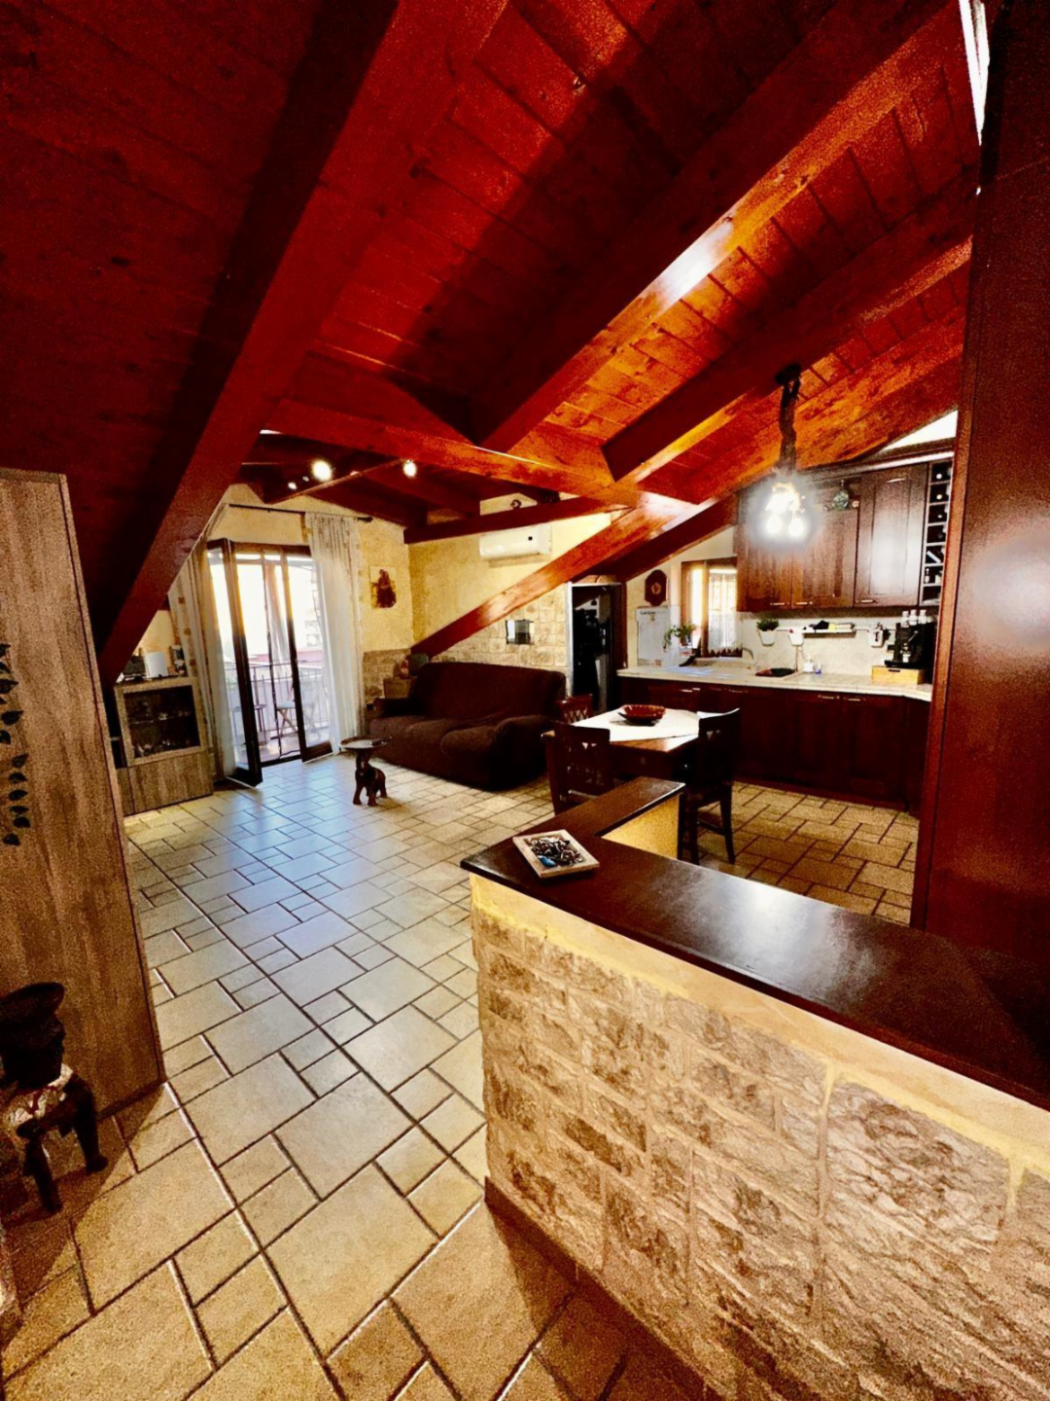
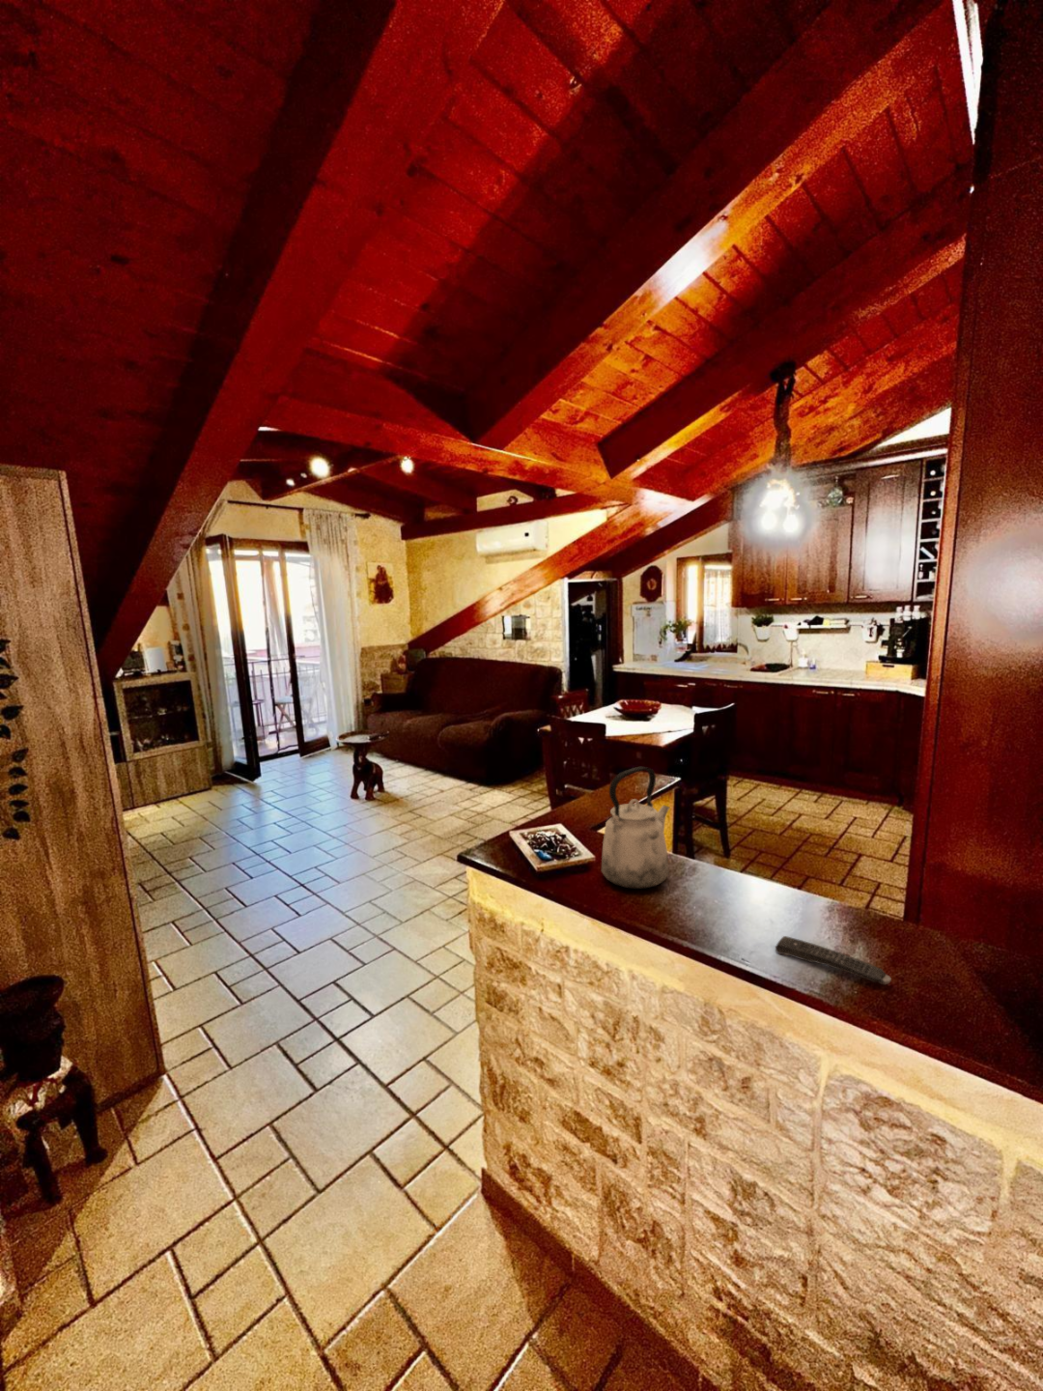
+ kettle [600,766,672,889]
+ remote control [775,935,892,986]
